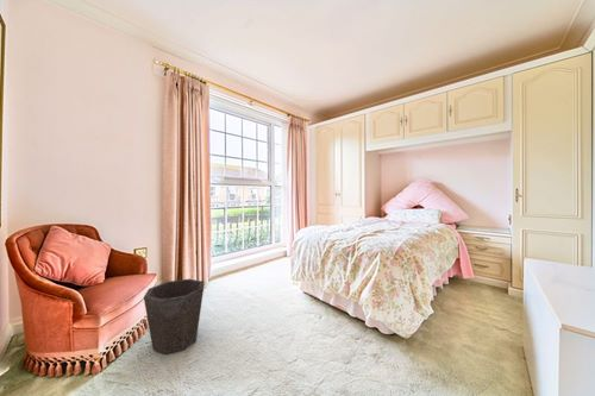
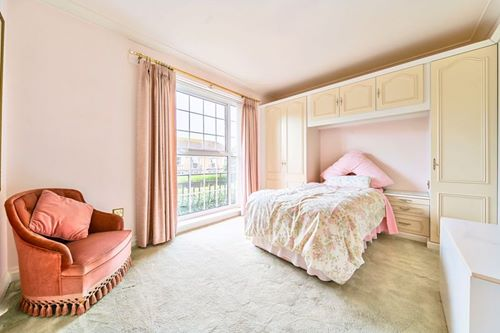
- waste bin [143,278,205,356]
